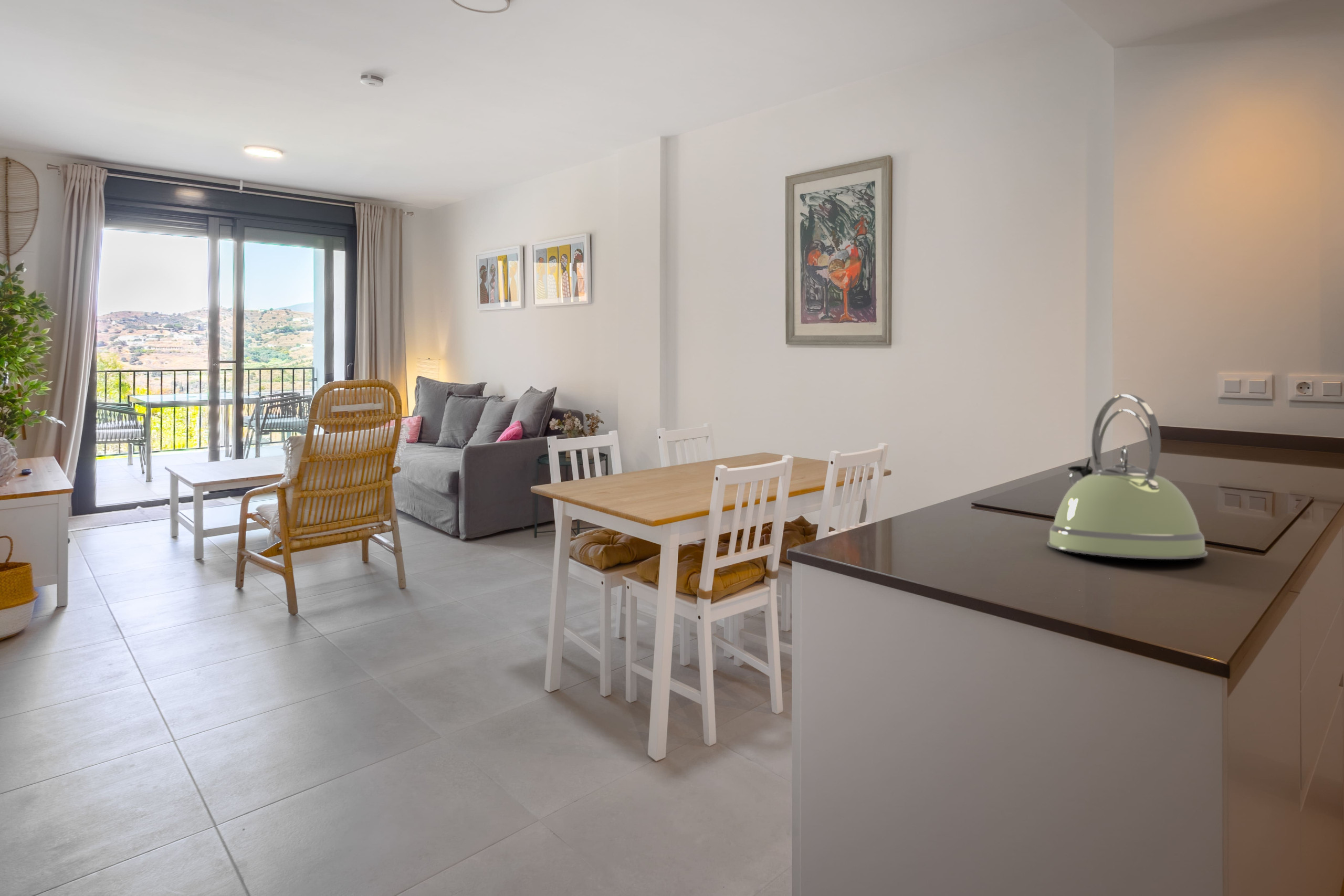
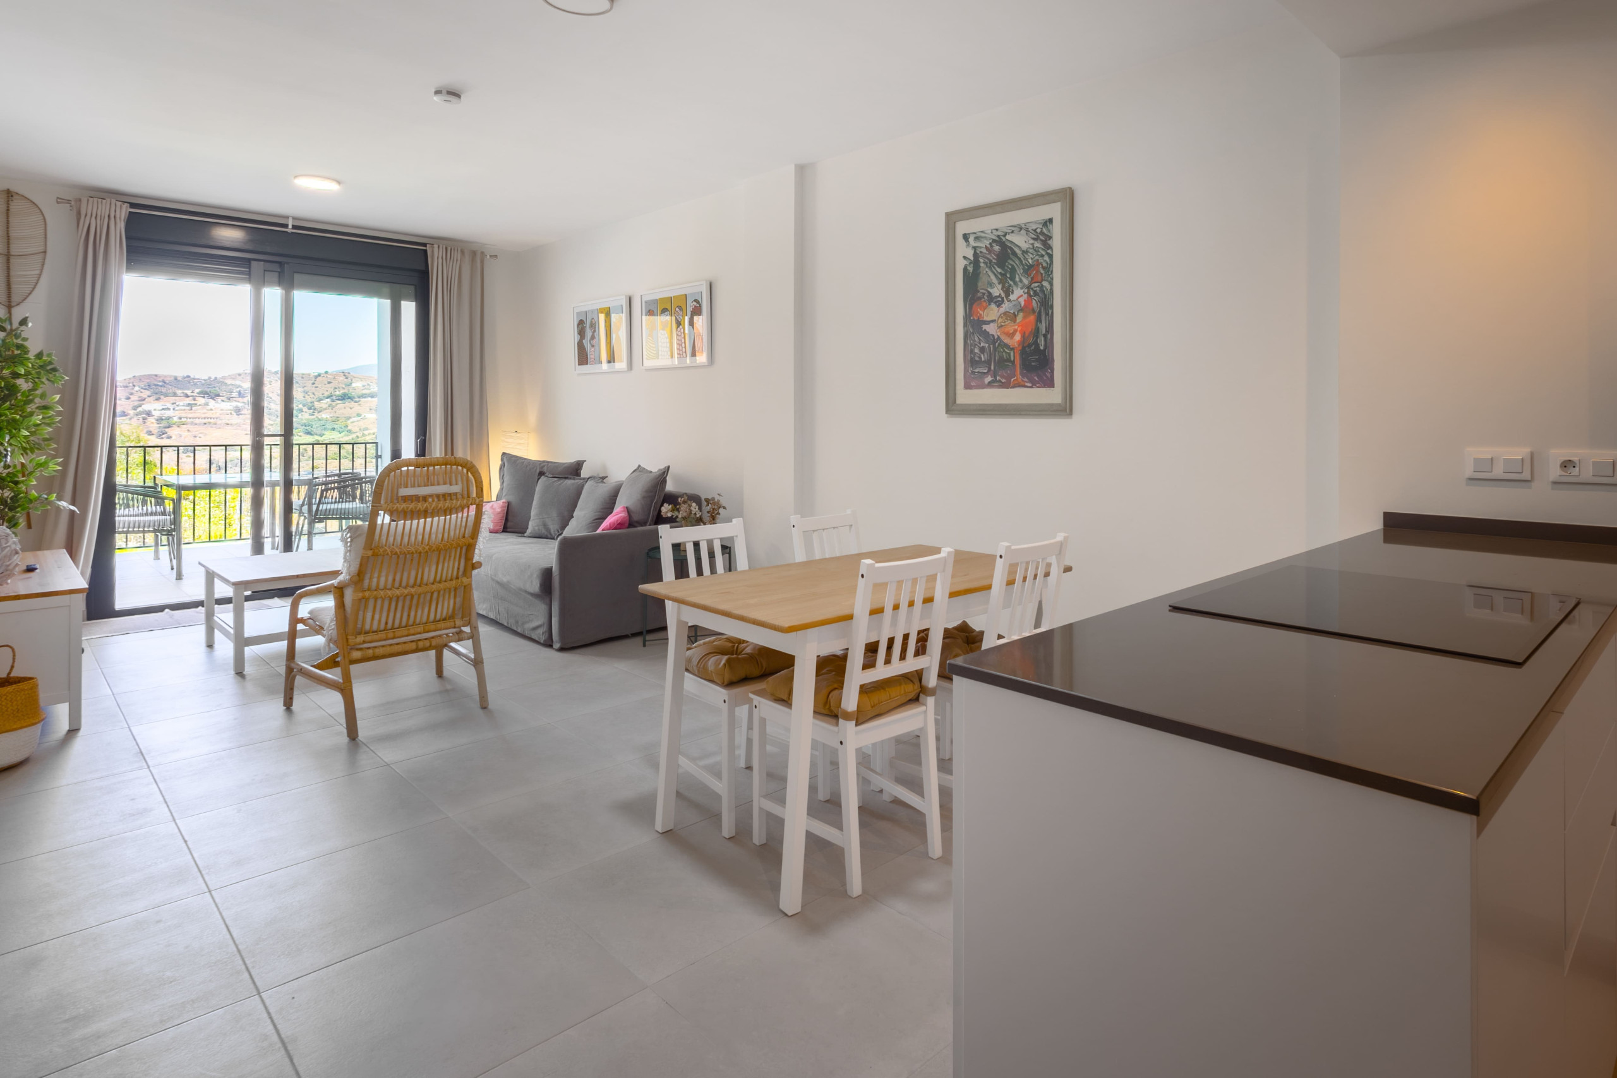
- kettle [1046,394,1208,560]
